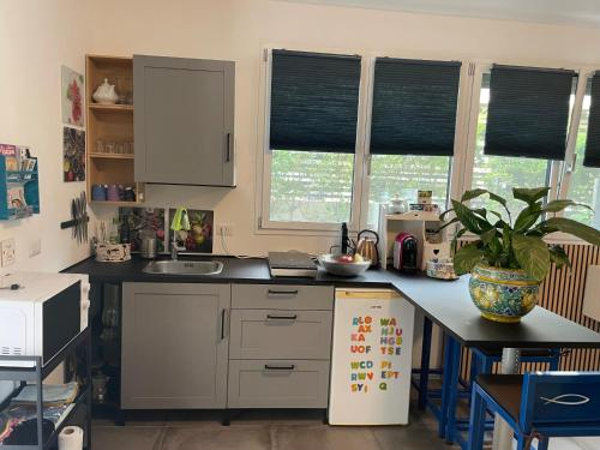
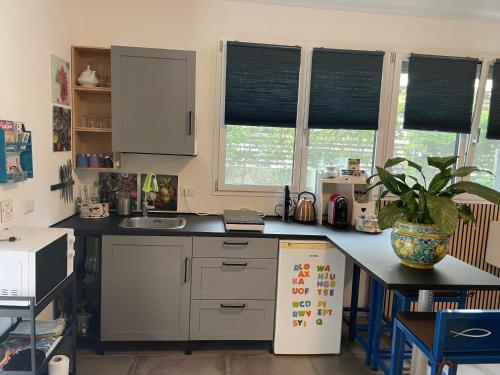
- fruit bowl [317,252,373,277]
